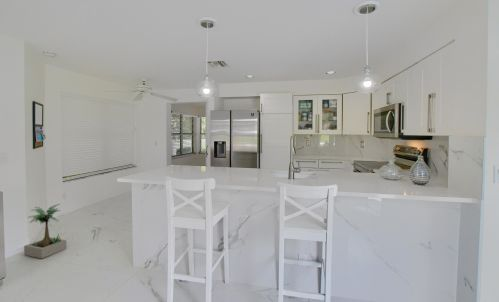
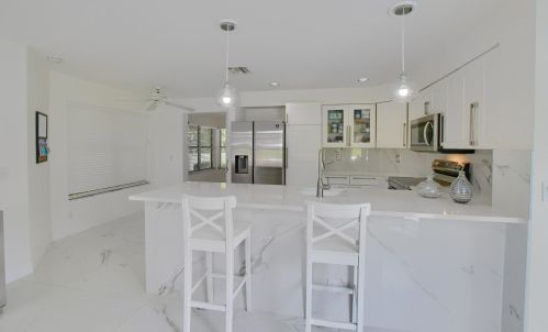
- potted plant [23,203,67,259]
